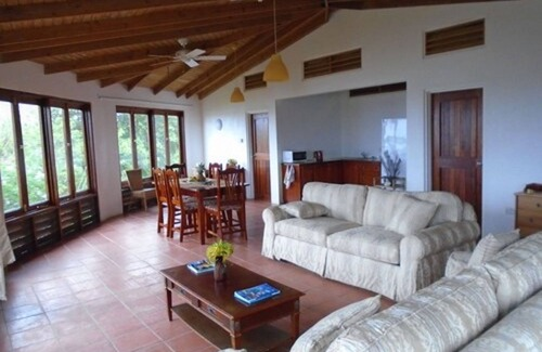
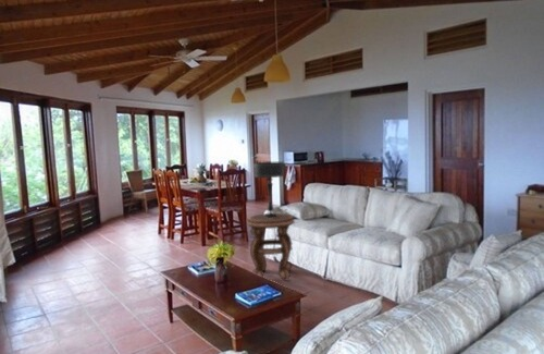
+ table lamp [252,161,285,218]
+ side table [245,212,296,281]
